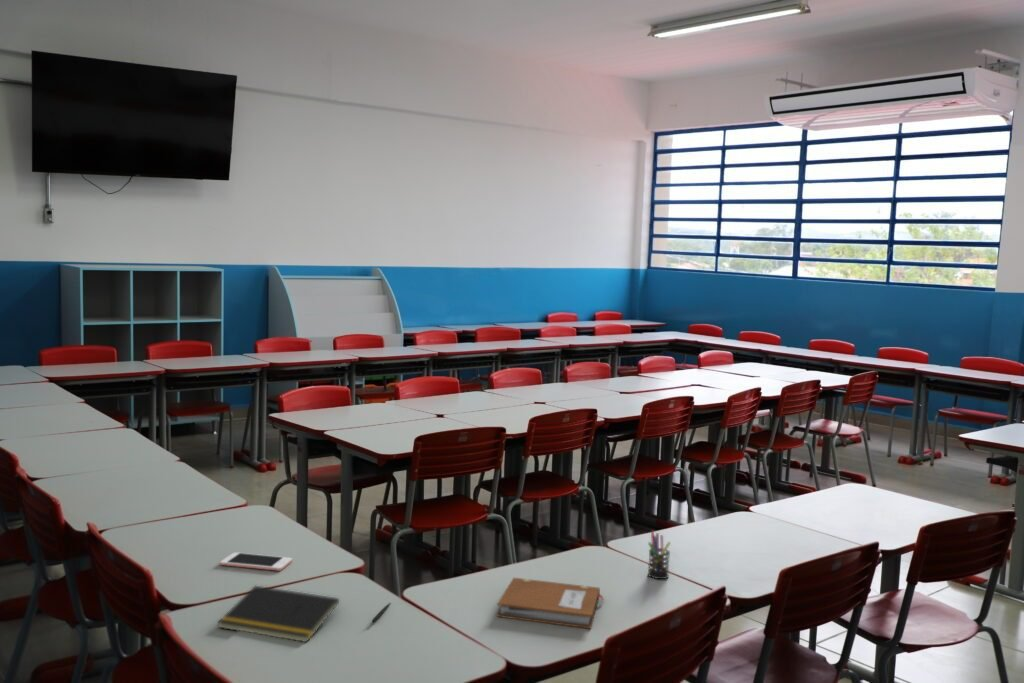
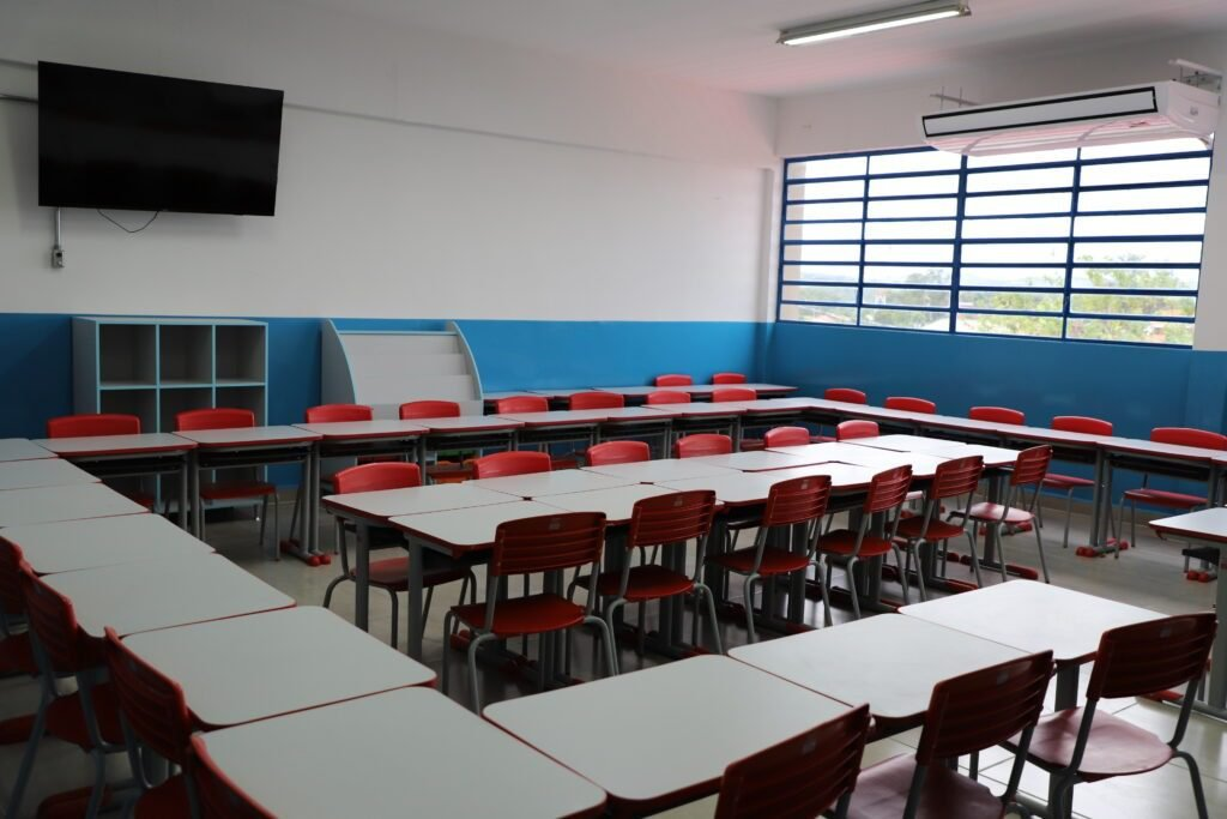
- cell phone [219,551,293,572]
- pen holder [647,530,672,580]
- notepad [216,585,340,643]
- pen [371,602,391,623]
- notebook [496,577,605,630]
